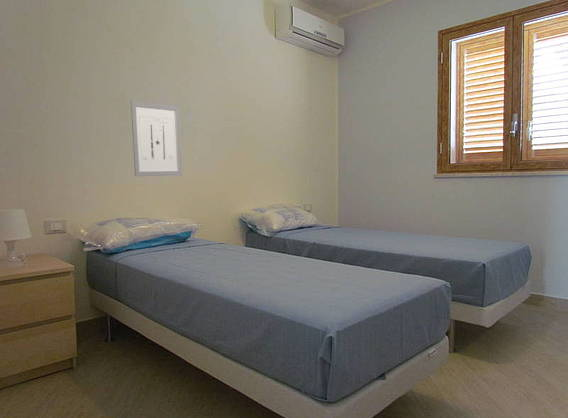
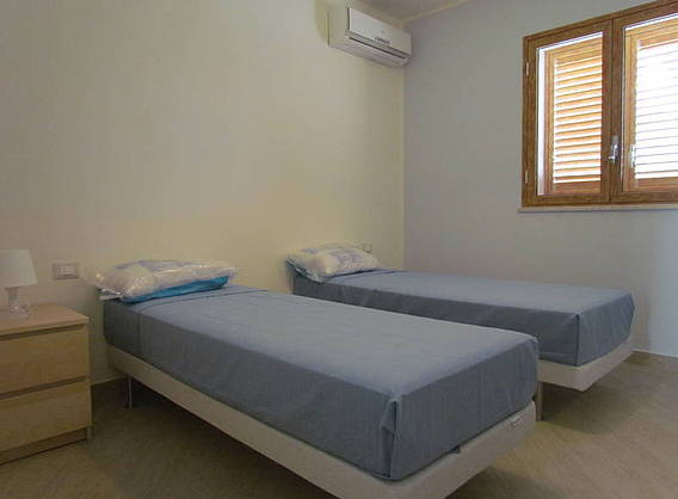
- wall art [130,100,183,177]
